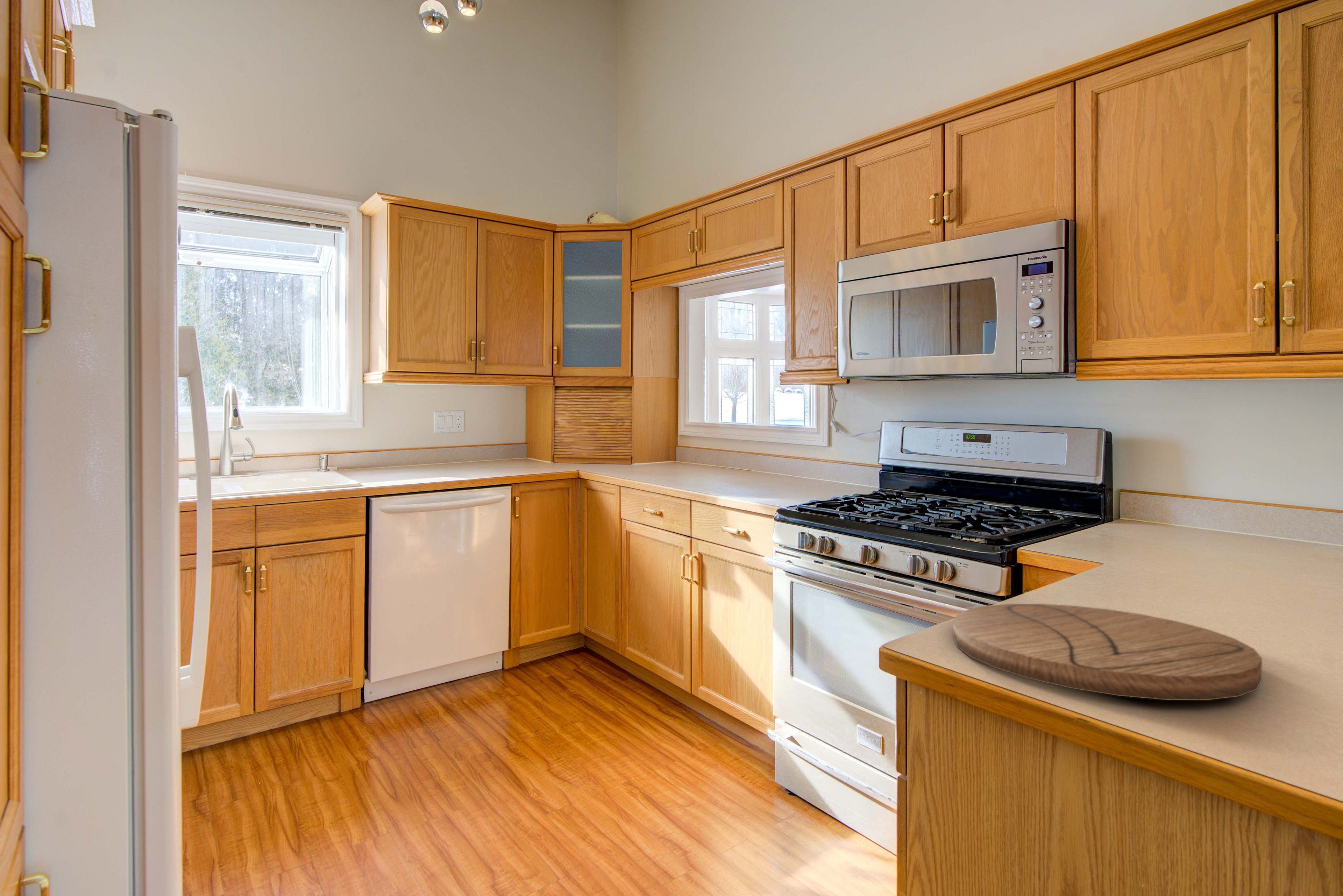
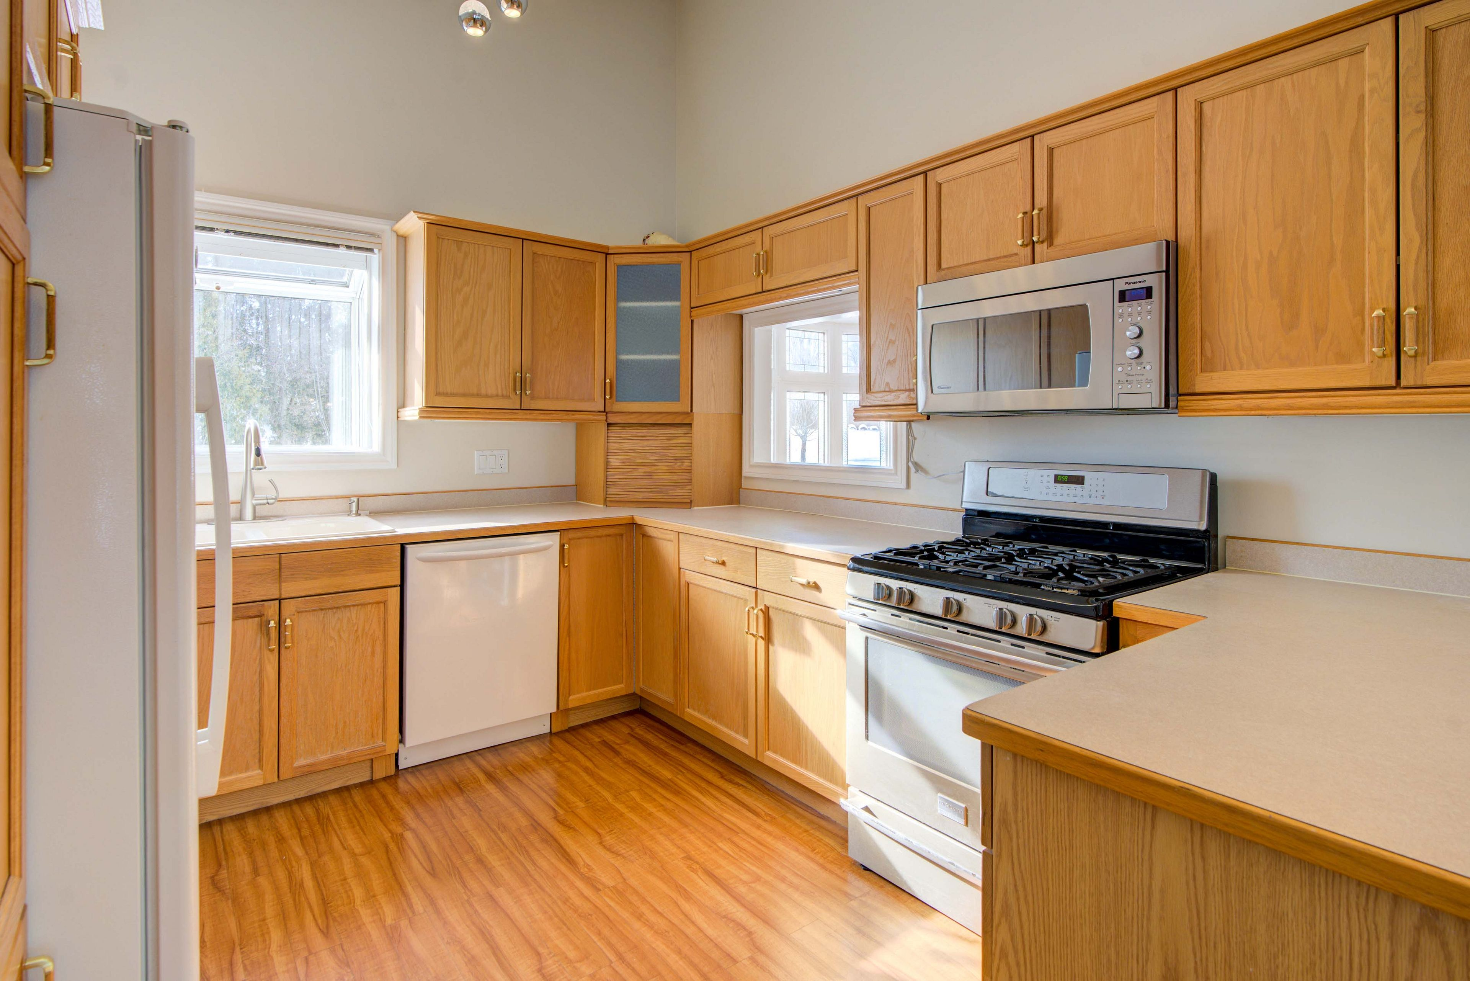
- cutting board [953,603,1263,701]
